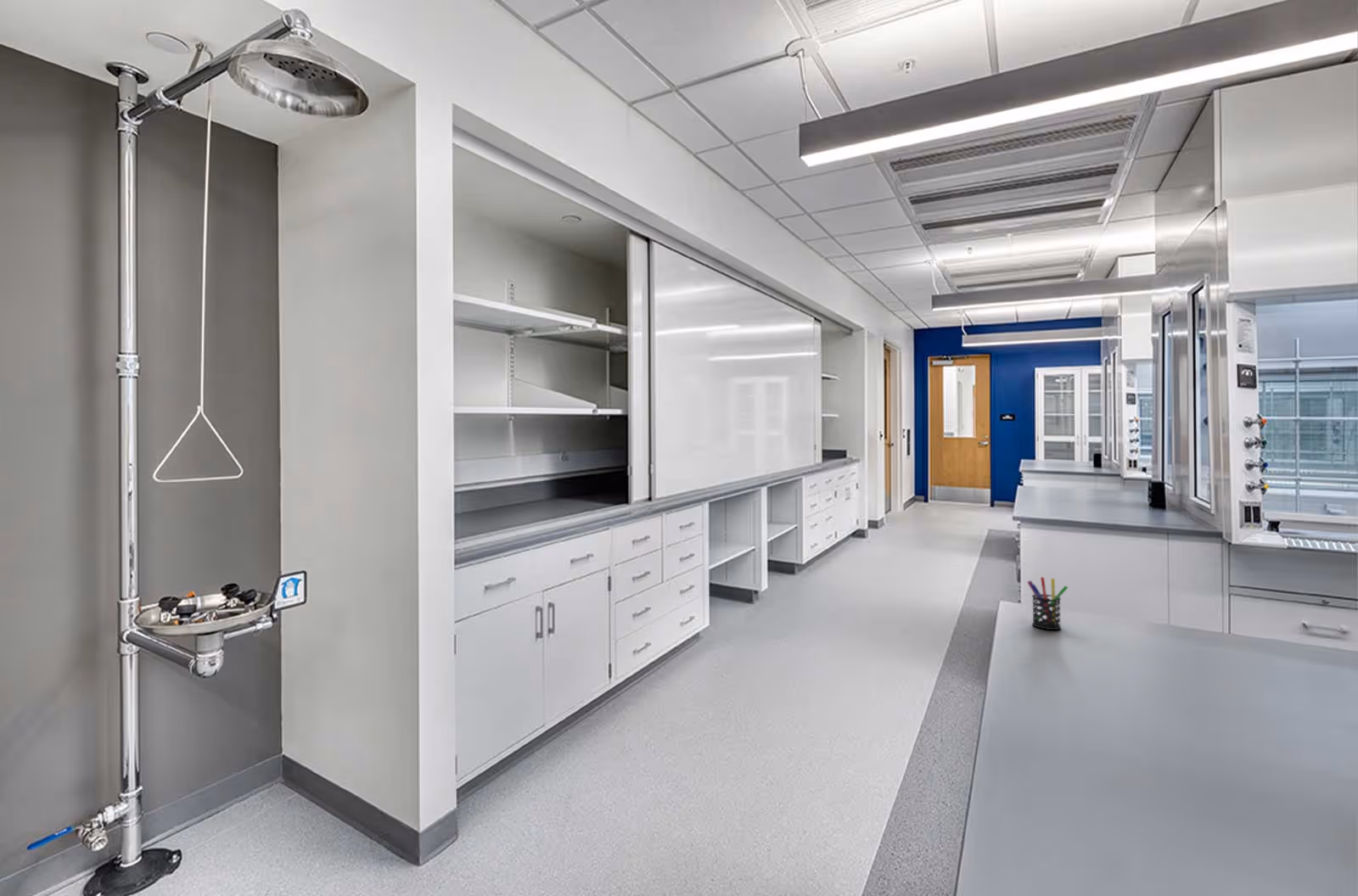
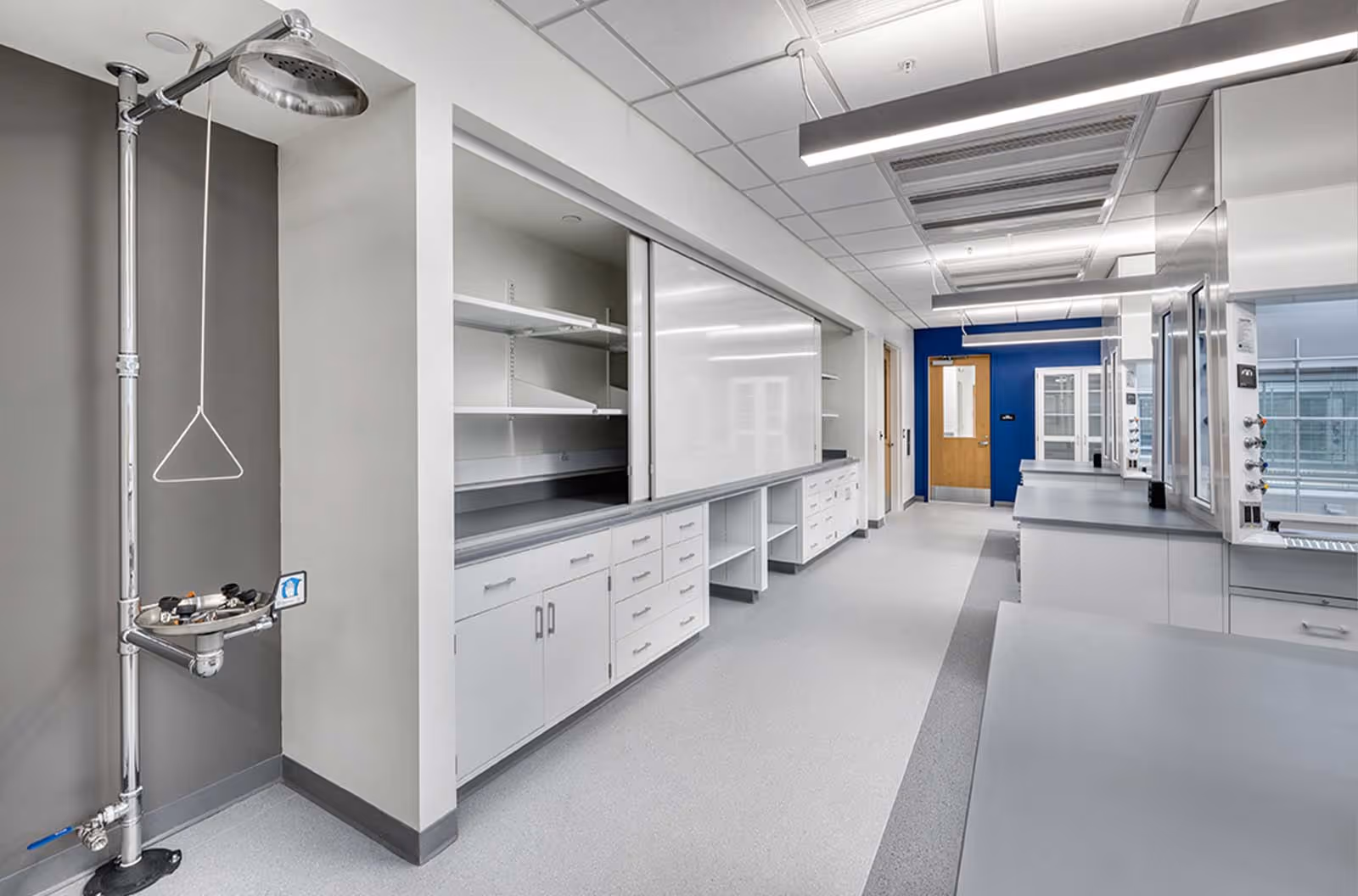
- pen holder [1026,576,1069,630]
